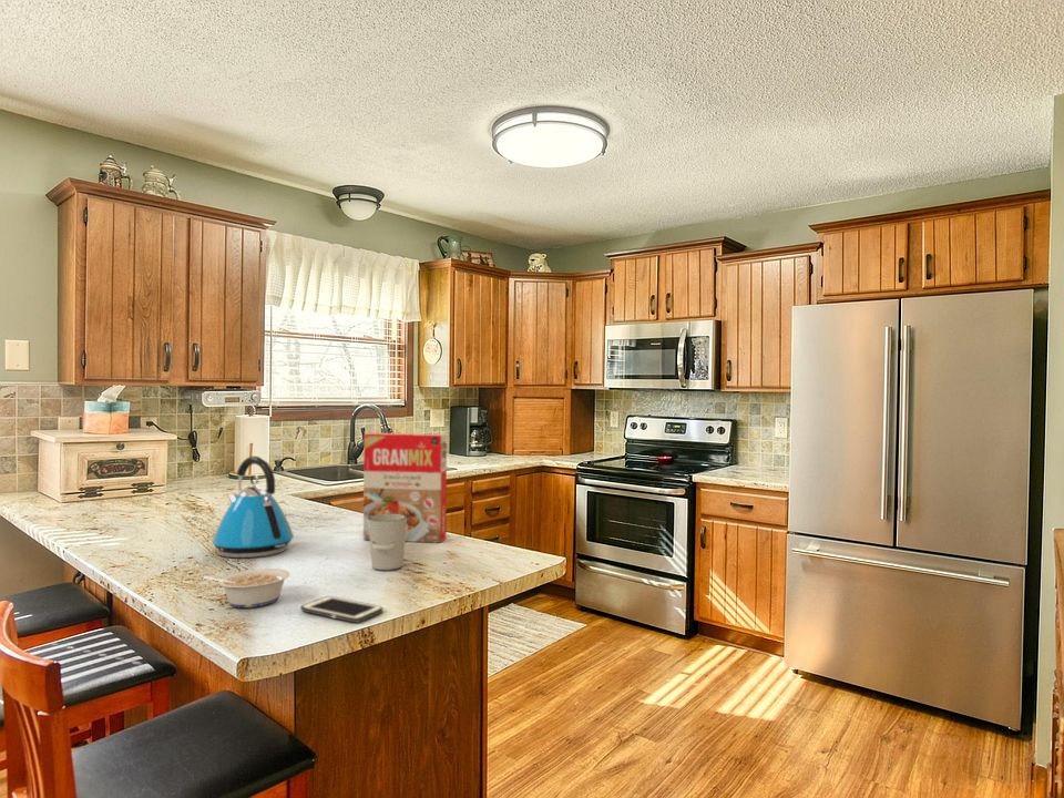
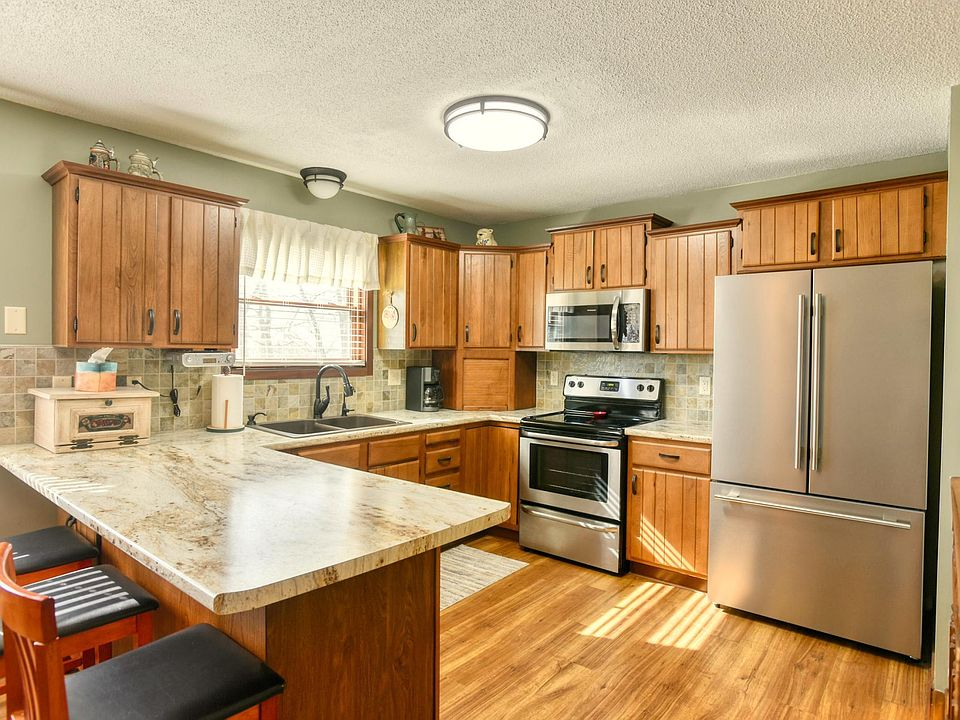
- cereal box [362,432,448,544]
- cell phone [299,595,385,624]
- kettle [212,456,295,559]
- cup [368,513,407,572]
- legume [202,567,291,608]
